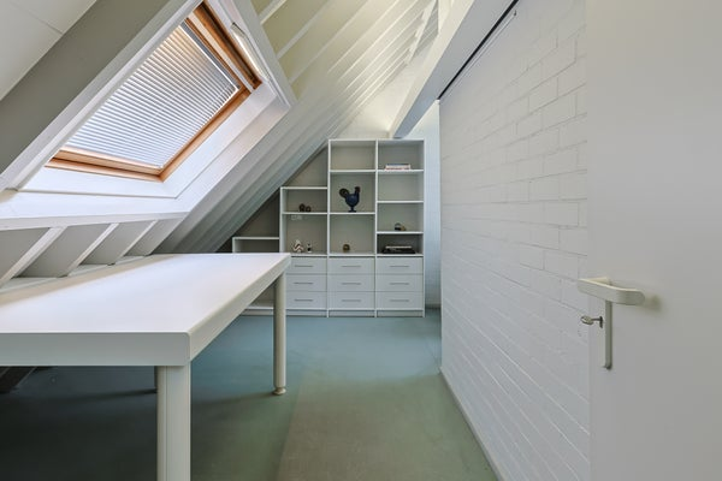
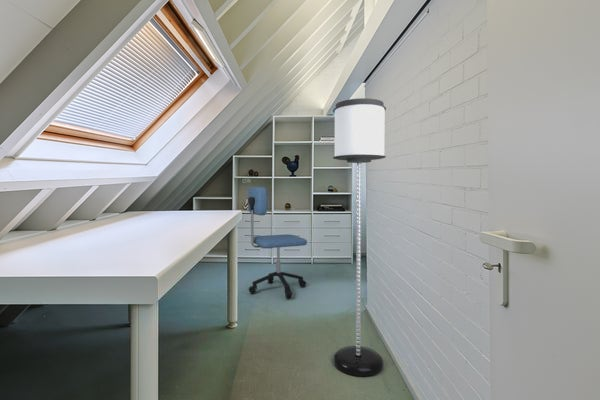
+ floor lamp [332,97,387,377]
+ office chair [247,186,308,300]
